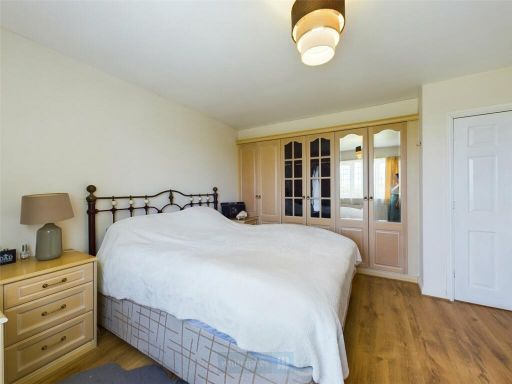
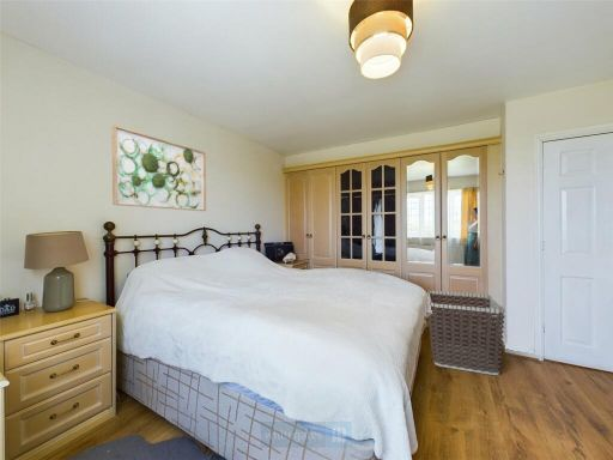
+ clothes hamper [426,289,505,376]
+ wall art [111,125,207,212]
